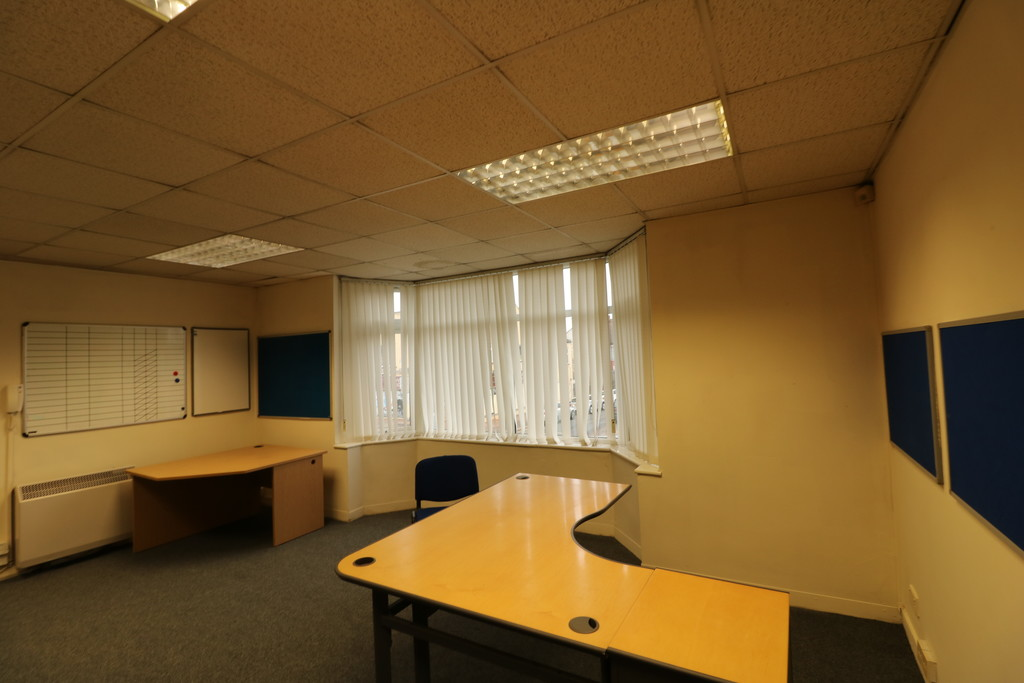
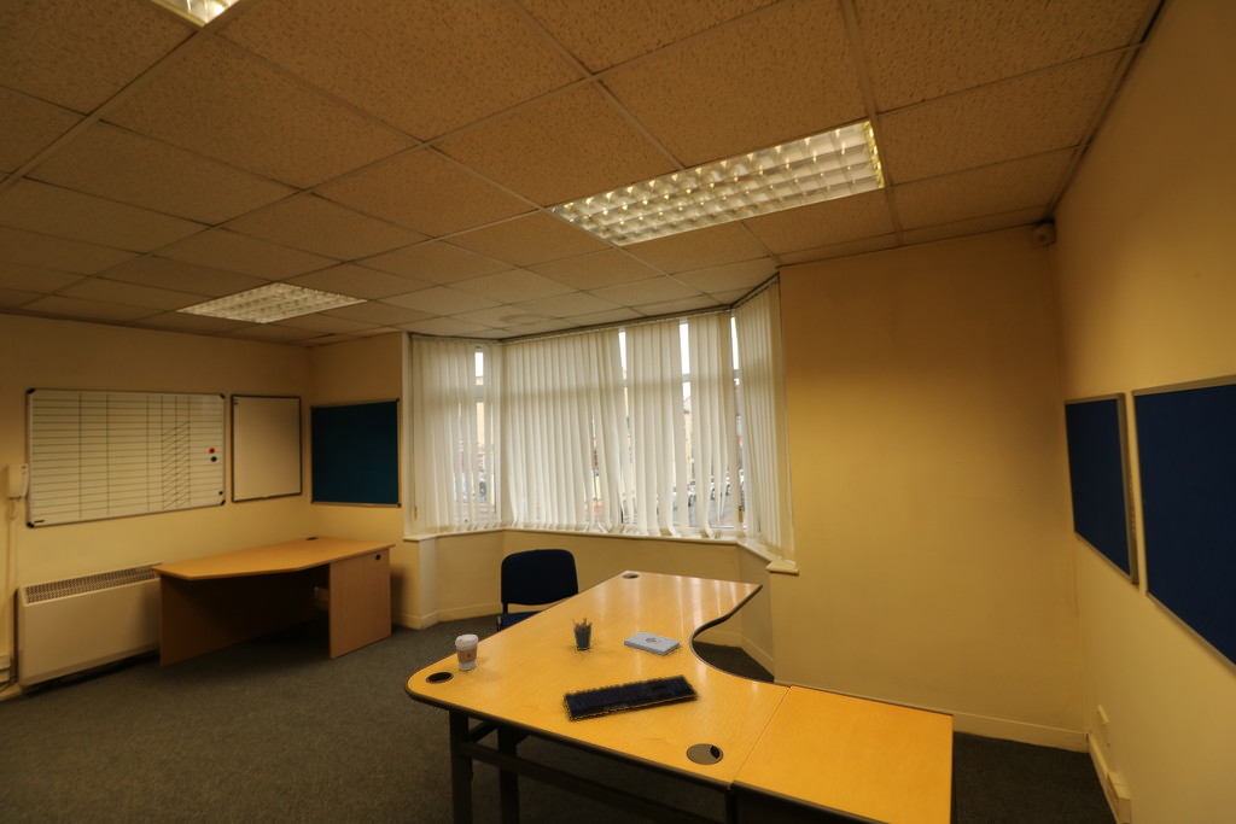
+ coffee cup [454,633,479,672]
+ pen holder [571,616,593,651]
+ notepad [623,630,681,656]
+ keyboard [562,673,700,721]
